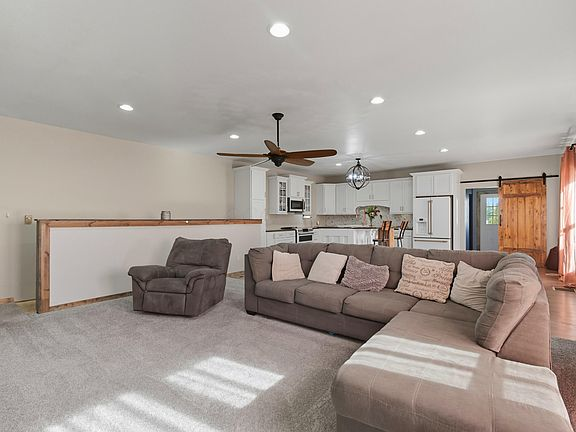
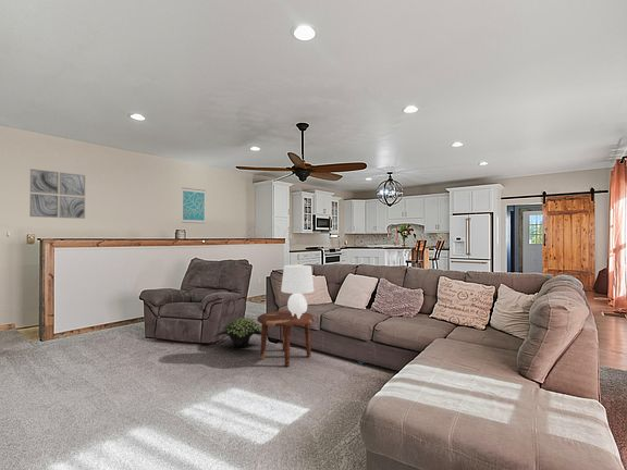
+ table lamp [280,263,315,319]
+ wall art [28,168,86,220]
+ wall art [181,186,207,224]
+ side table [256,310,316,368]
+ umbrella [212,317,272,348]
